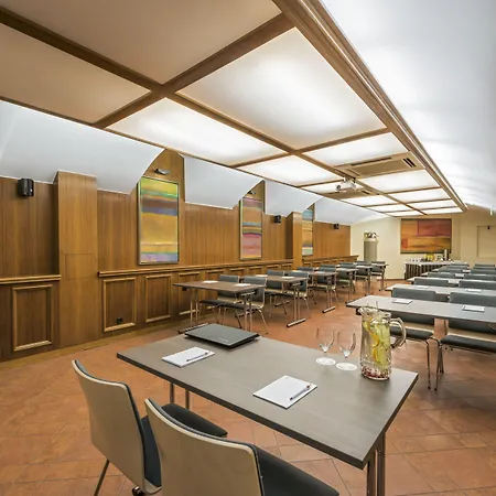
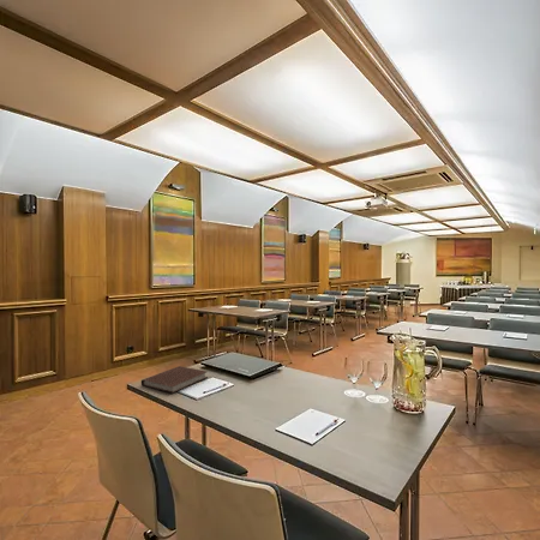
+ notebook [140,365,209,395]
